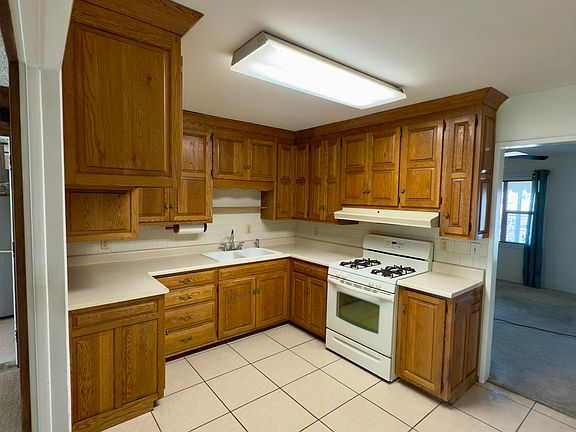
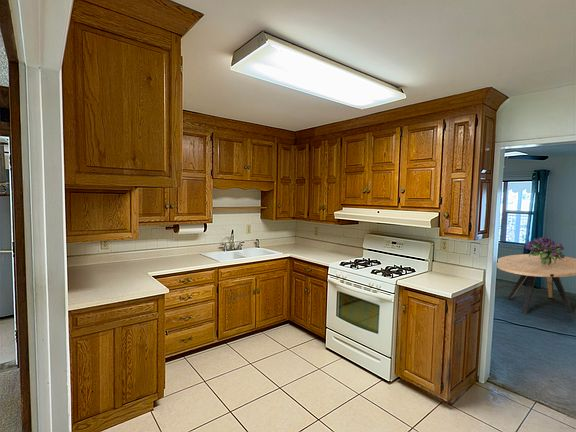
+ dining table [496,253,576,315]
+ bouquet [524,236,566,265]
